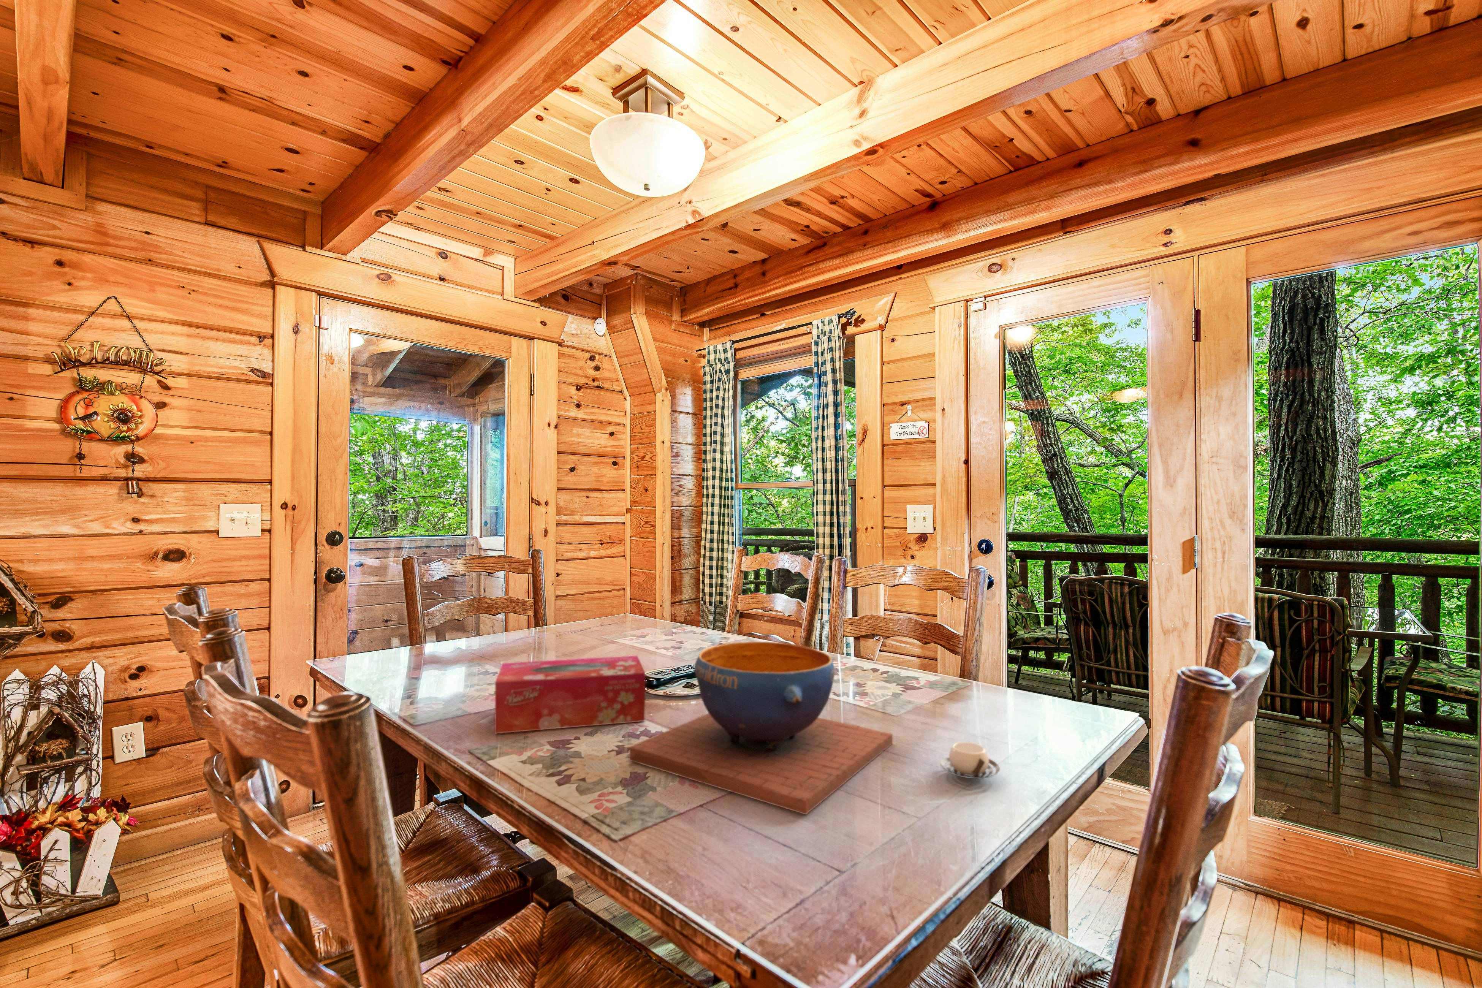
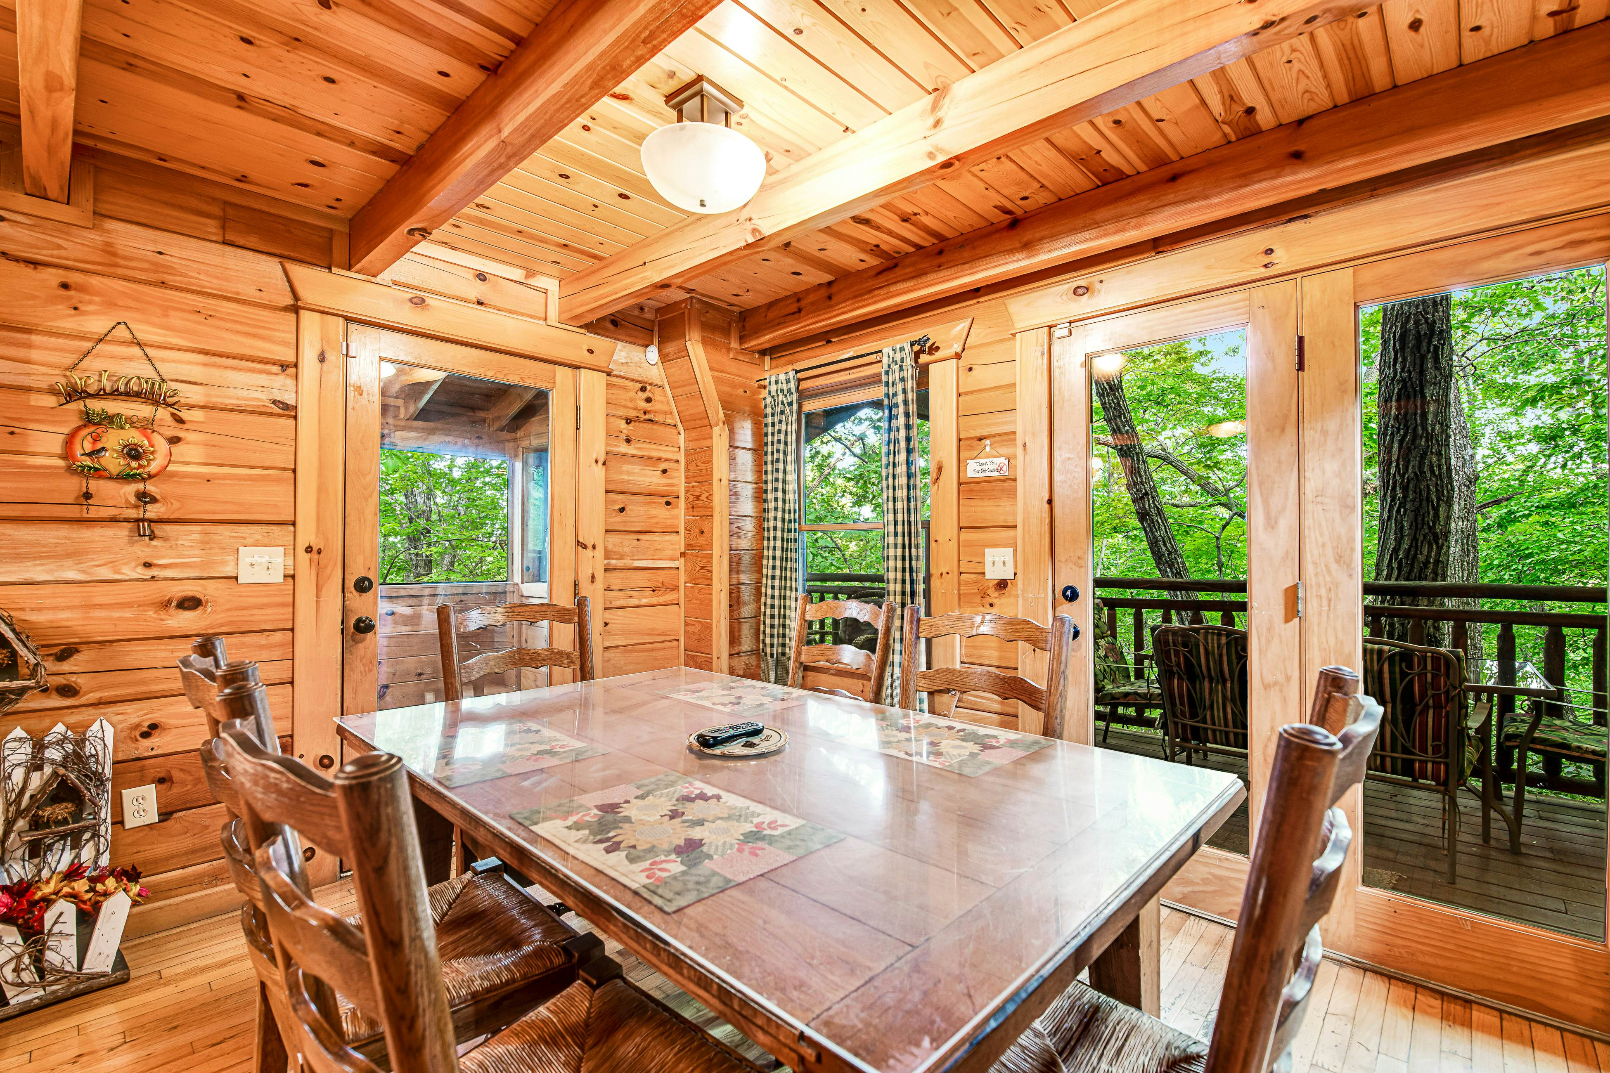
- cup [939,742,1000,778]
- decorative bowl [629,642,893,815]
- tissue box [494,655,646,734]
